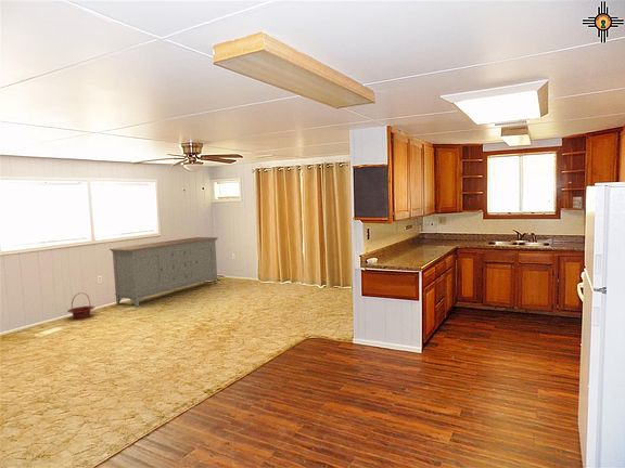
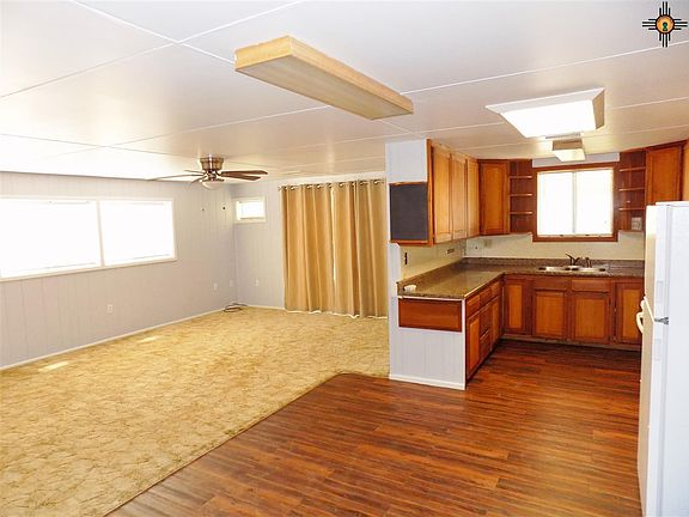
- sideboard [109,236,219,308]
- basket [66,291,95,320]
